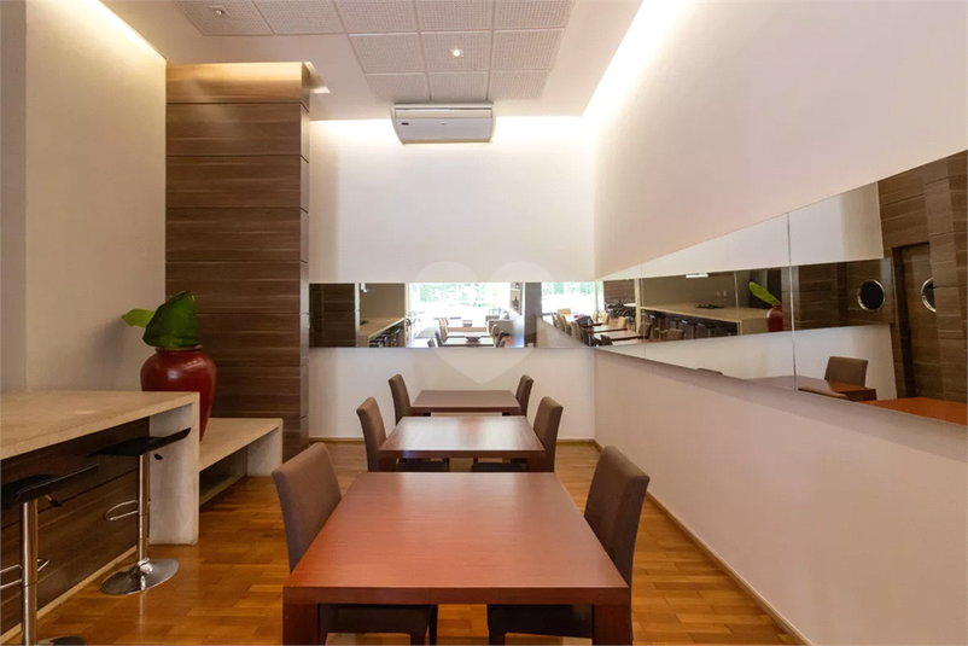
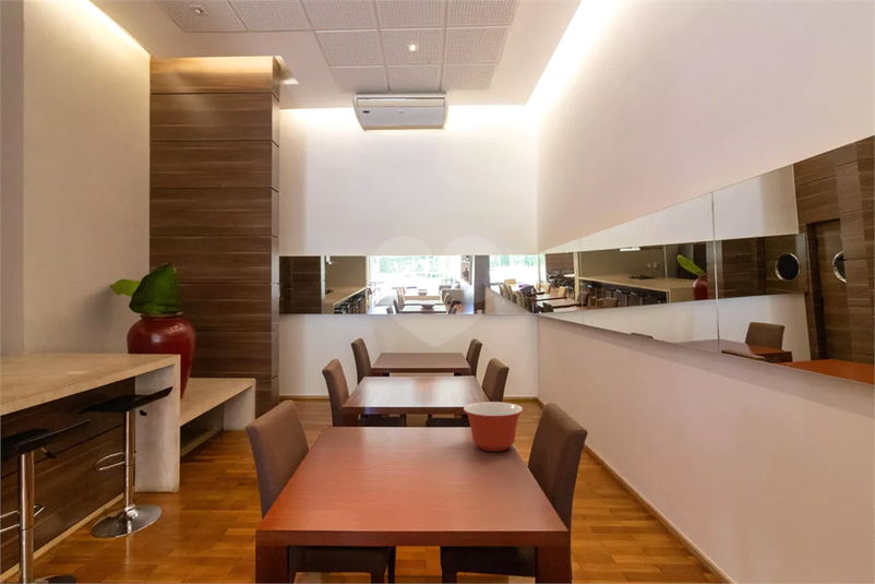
+ mixing bowl [463,401,524,452]
